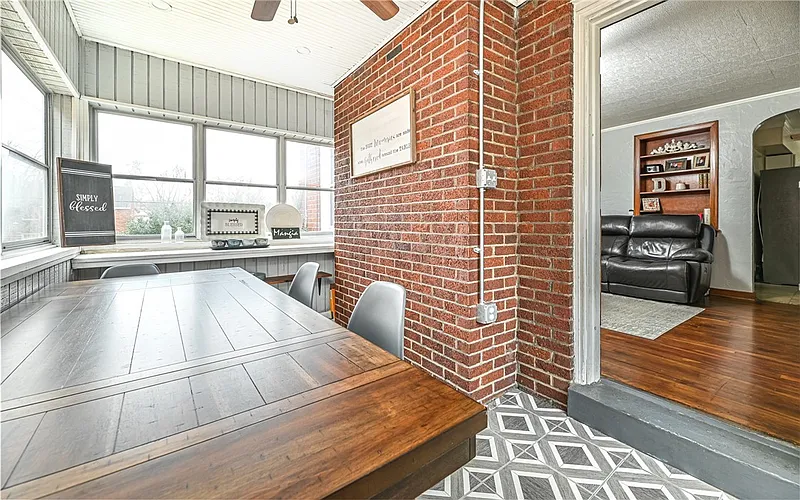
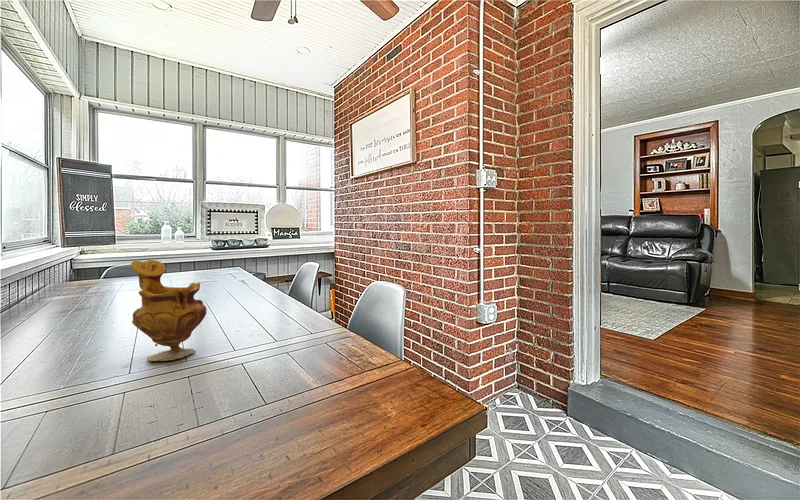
+ vase [130,259,208,362]
